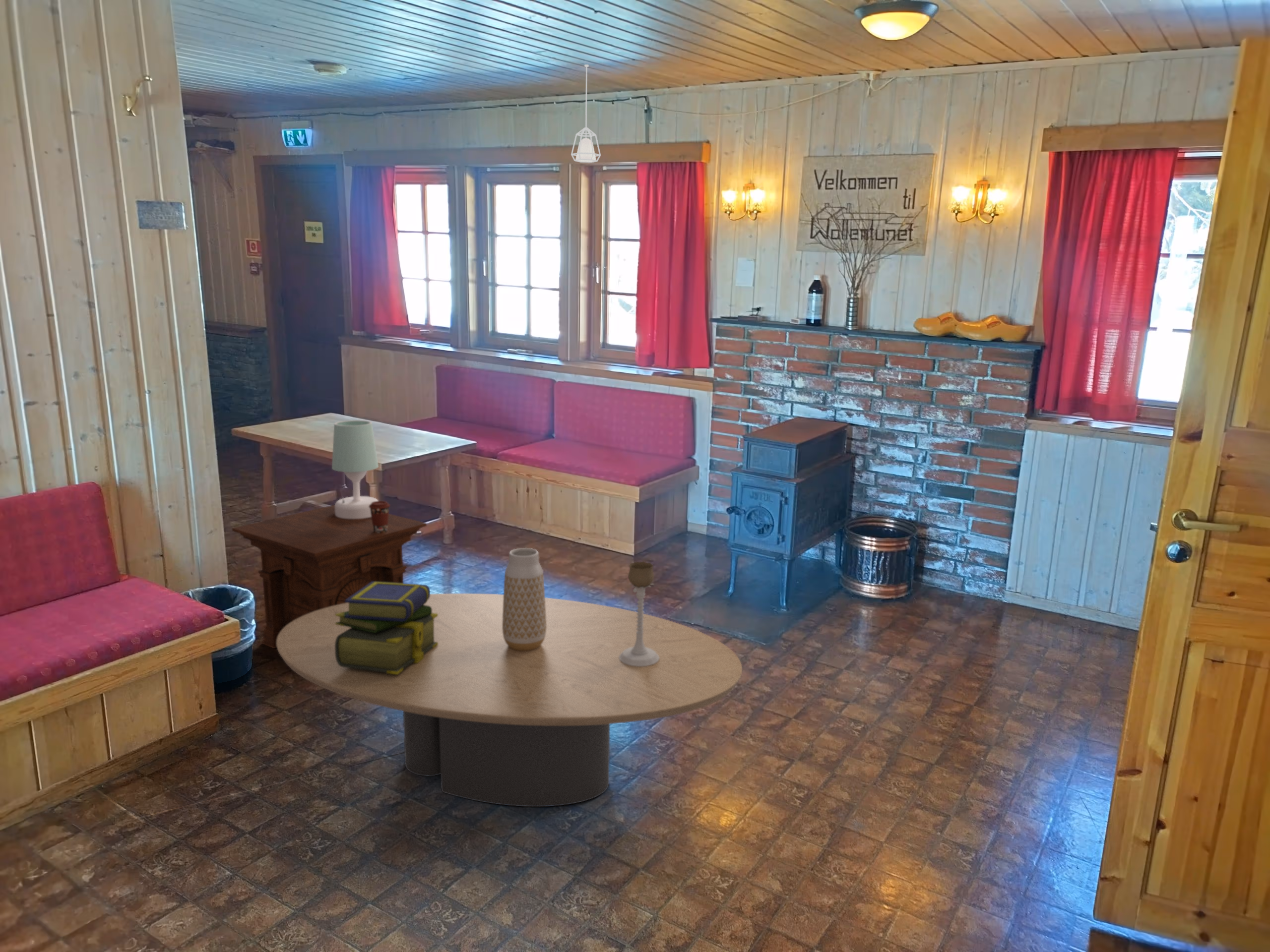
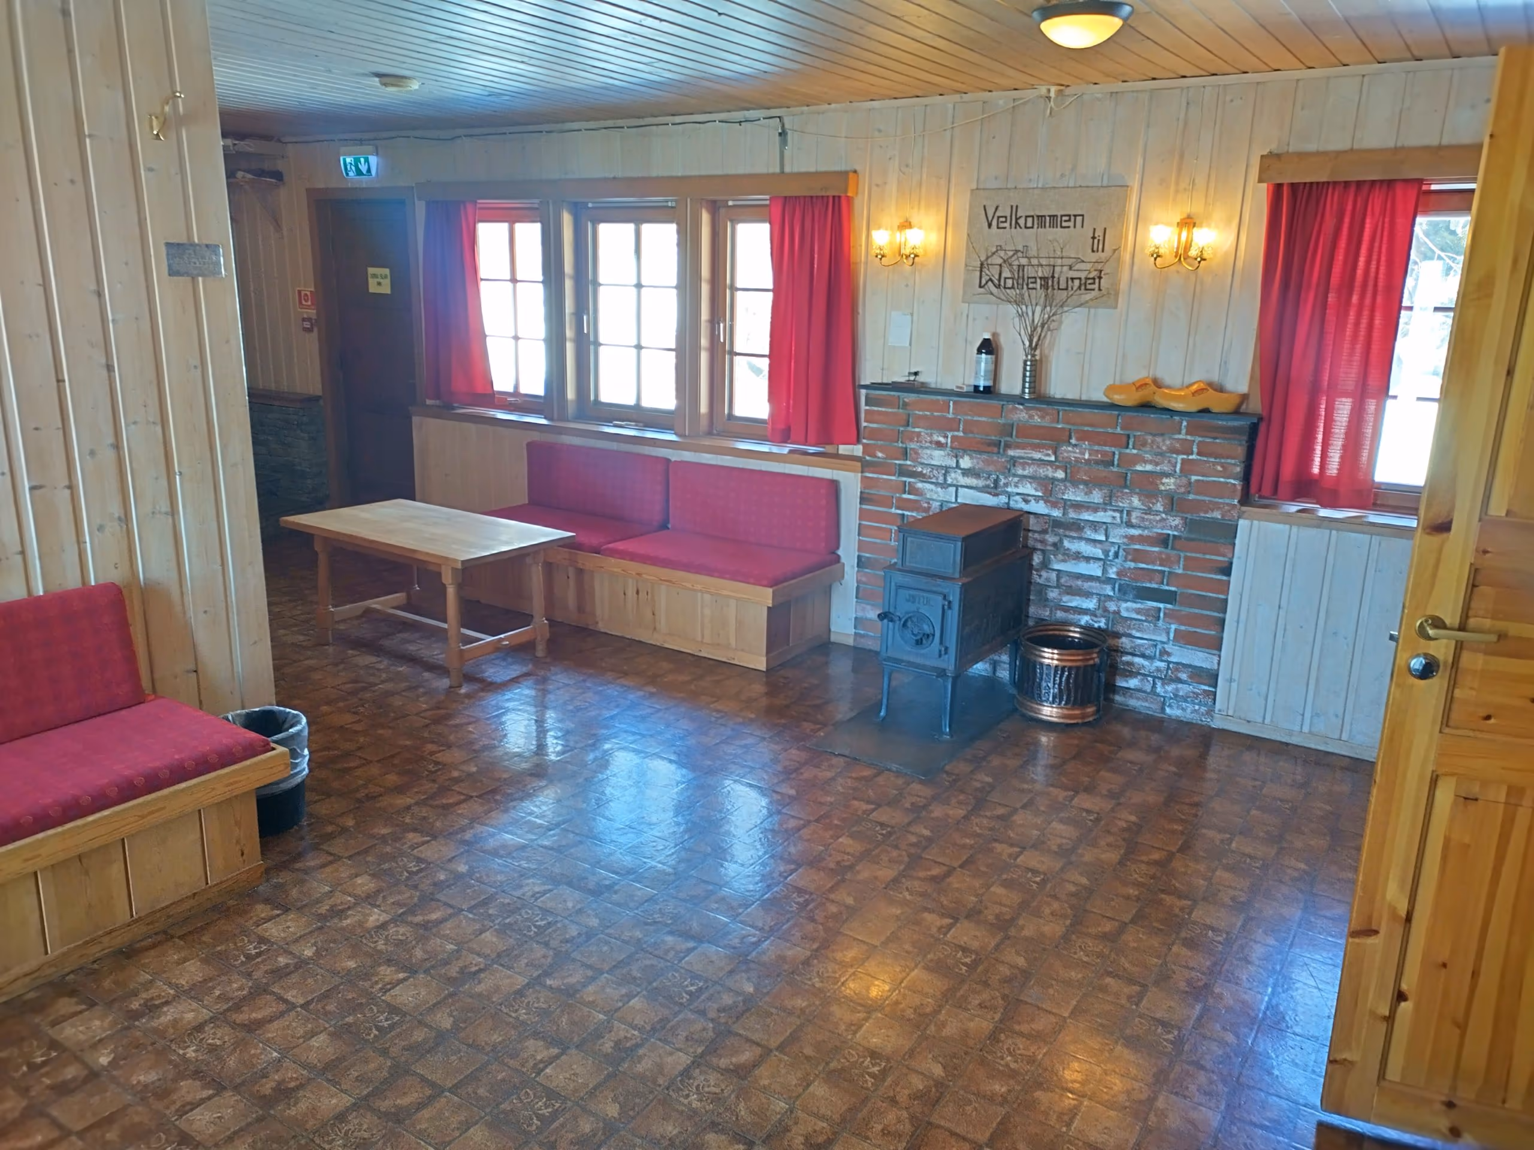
- side table [232,504,427,649]
- vase [503,547,546,651]
- pendant lamp [571,64,601,163]
- table lamp [331,419,379,519]
- coffee table [276,593,743,807]
- candle holder [619,561,659,666]
- coffee cup [369,500,390,533]
- stack of books [335,582,438,674]
